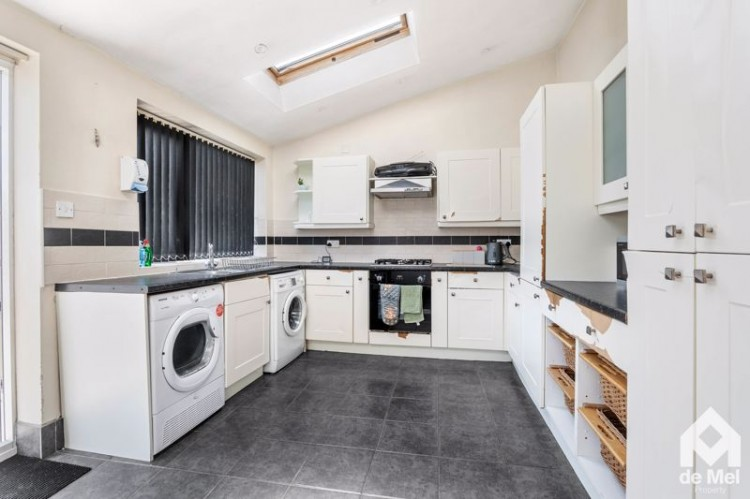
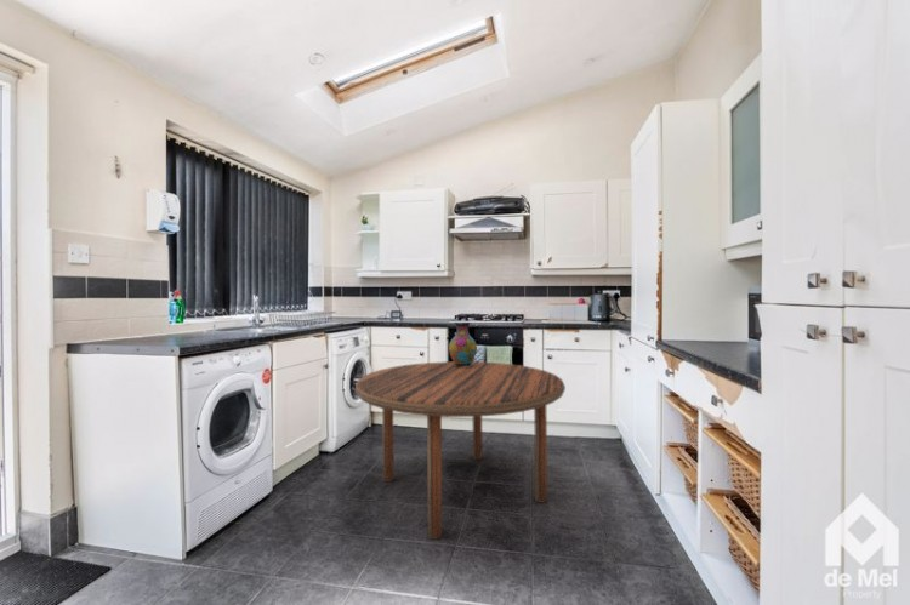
+ dining table [354,360,567,541]
+ vase [448,321,478,366]
